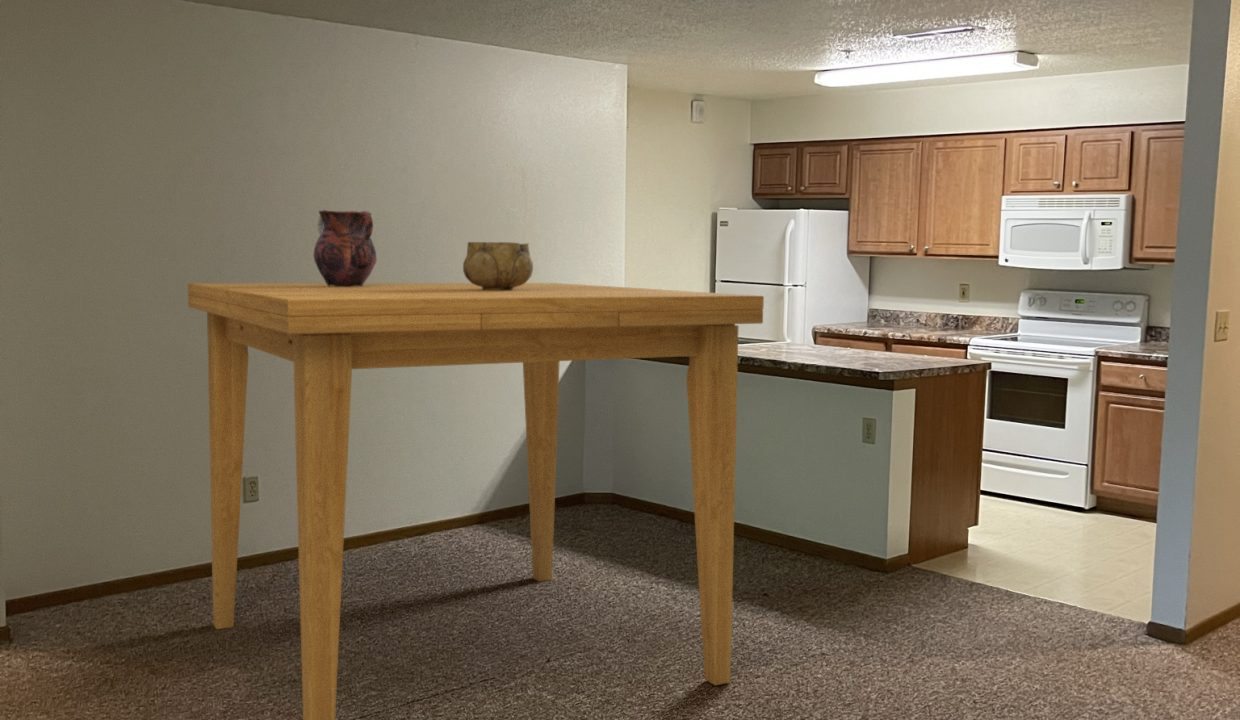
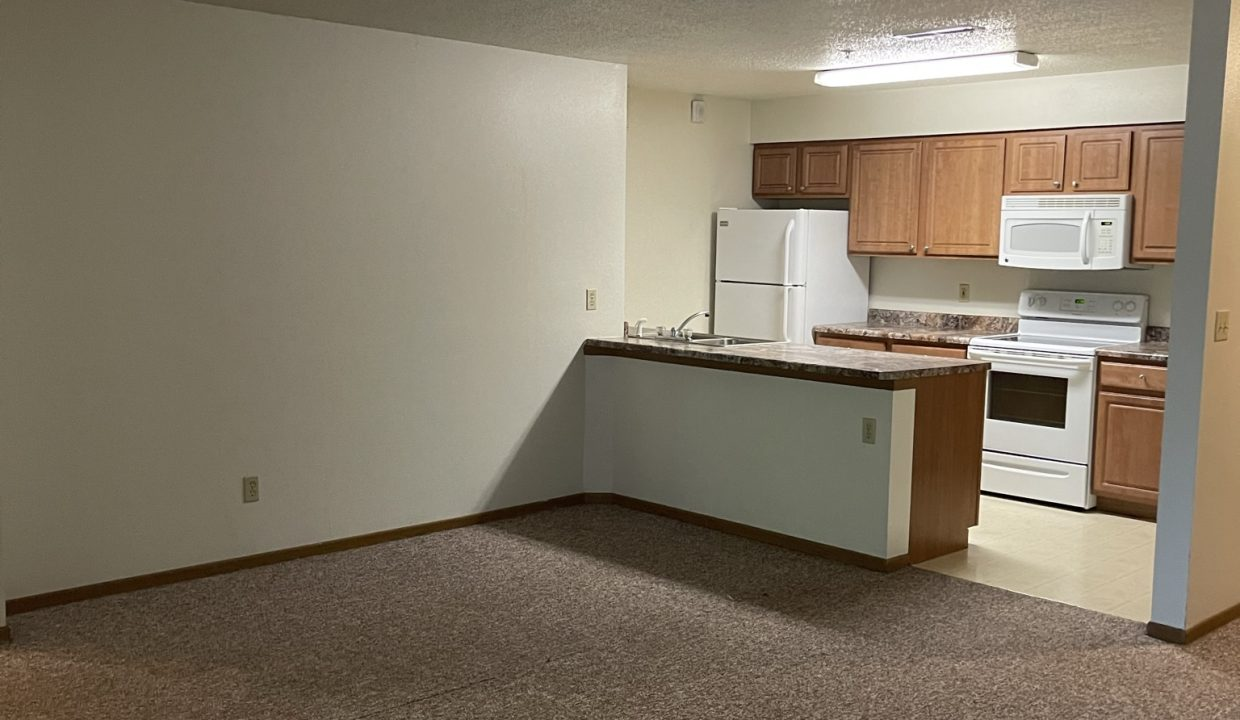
- decorative bowl [462,241,534,290]
- dining table [187,282,765,720]
- vase [313,209,377,286]
